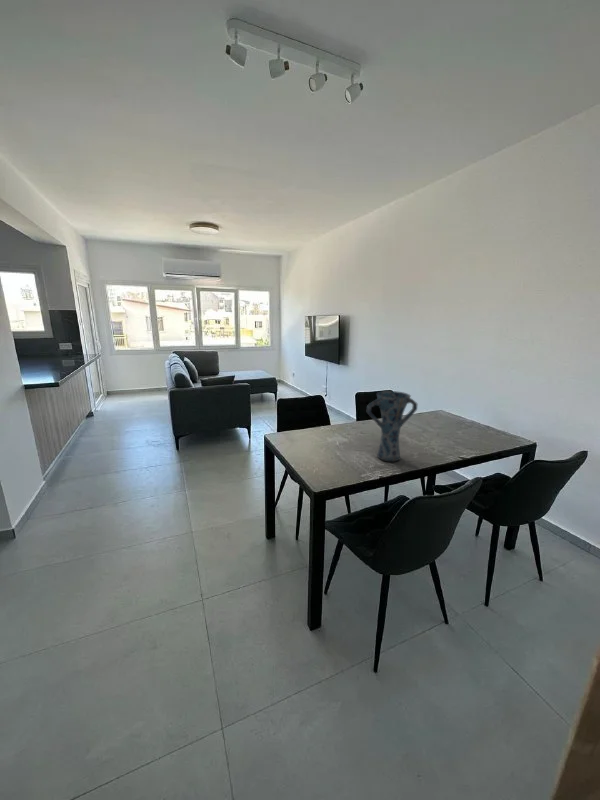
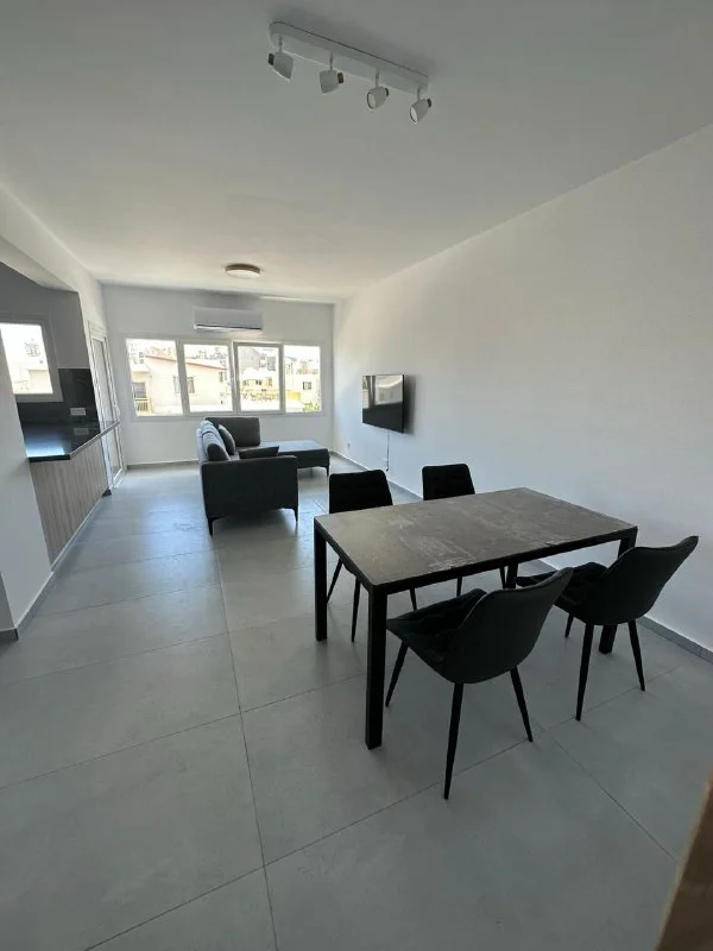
- vase [366,390,418,463]
